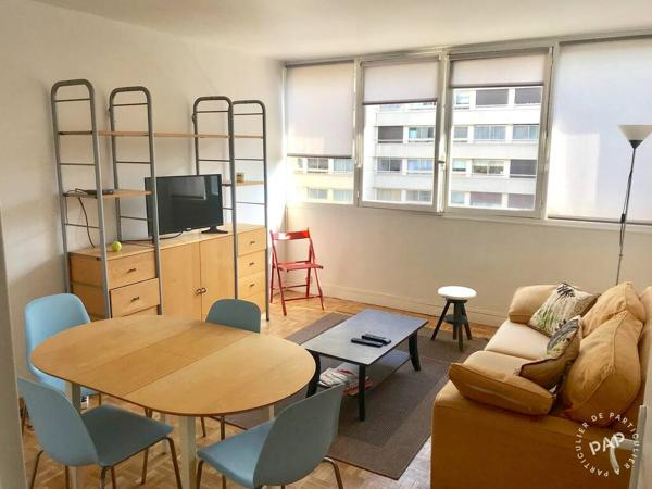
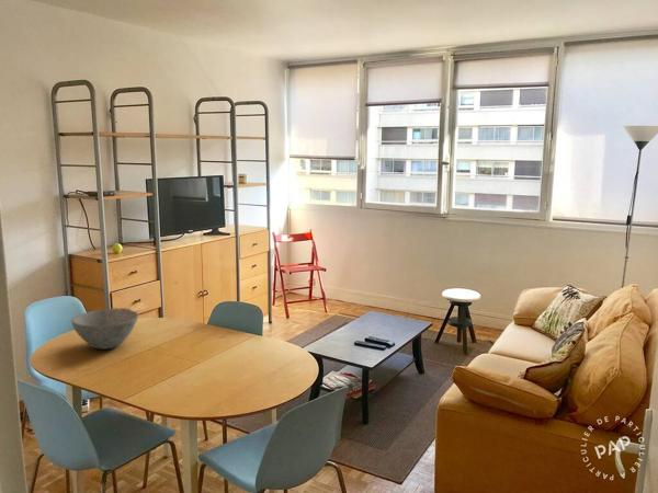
+ bowl [70,307,139,351]
